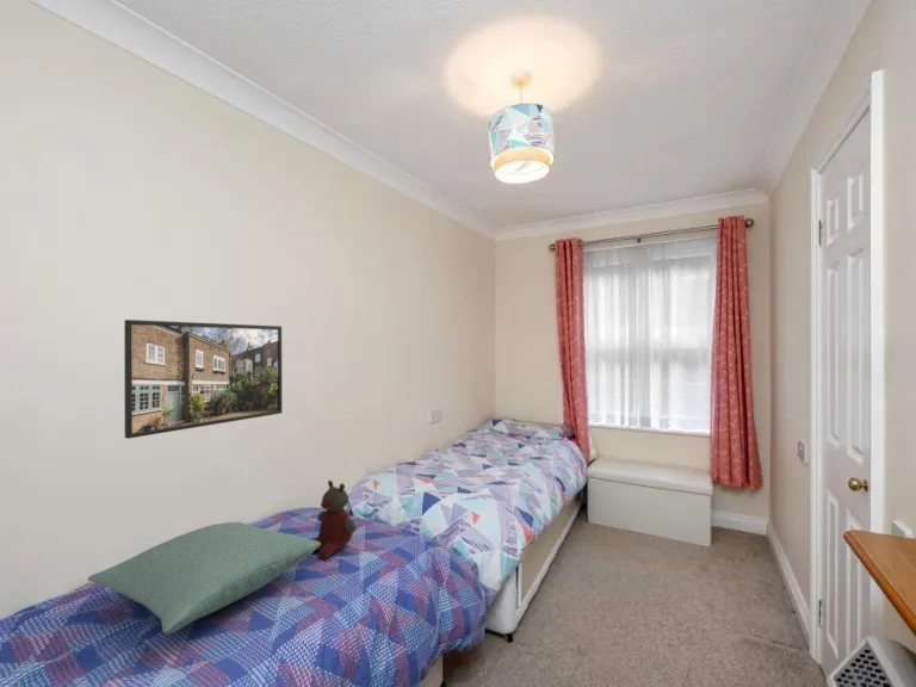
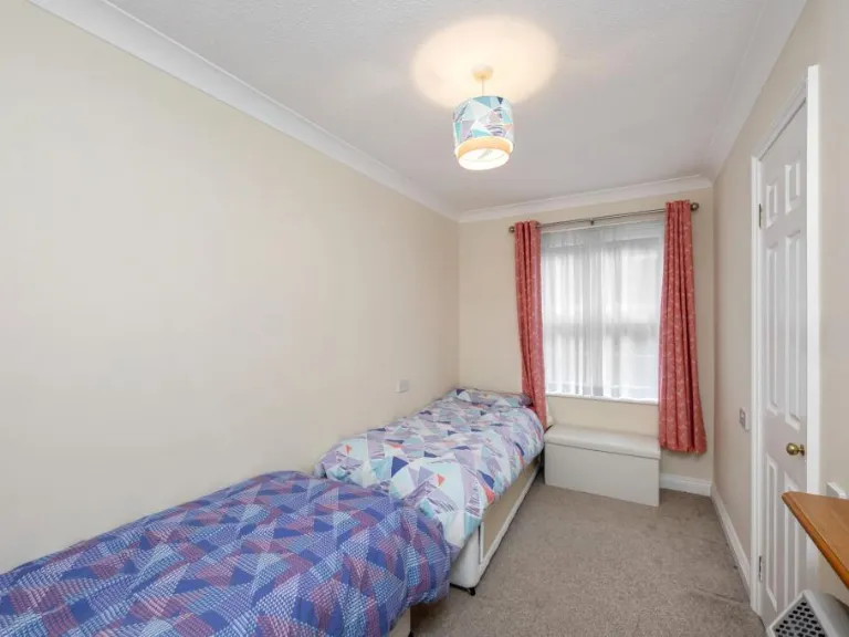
- stuffed bear [310,479,358,562]
- pillow [87,521,321,635]
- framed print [123,318,284,440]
